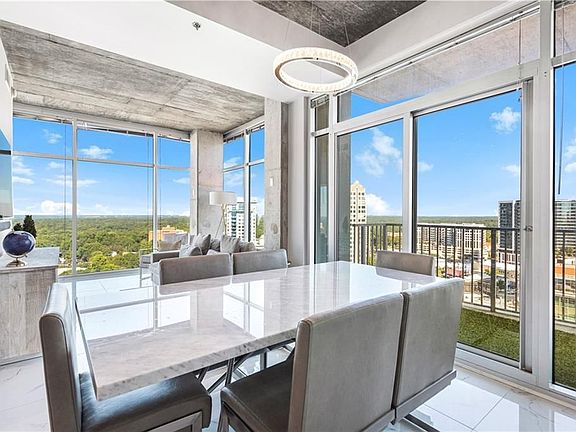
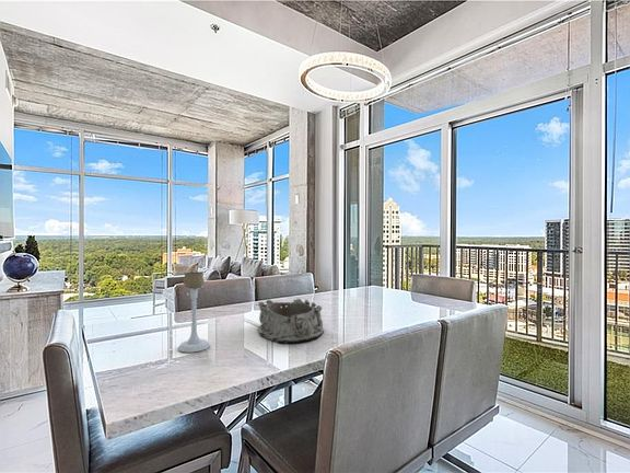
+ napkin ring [256,298,325,344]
+ candle holder [176,270,211,354]
